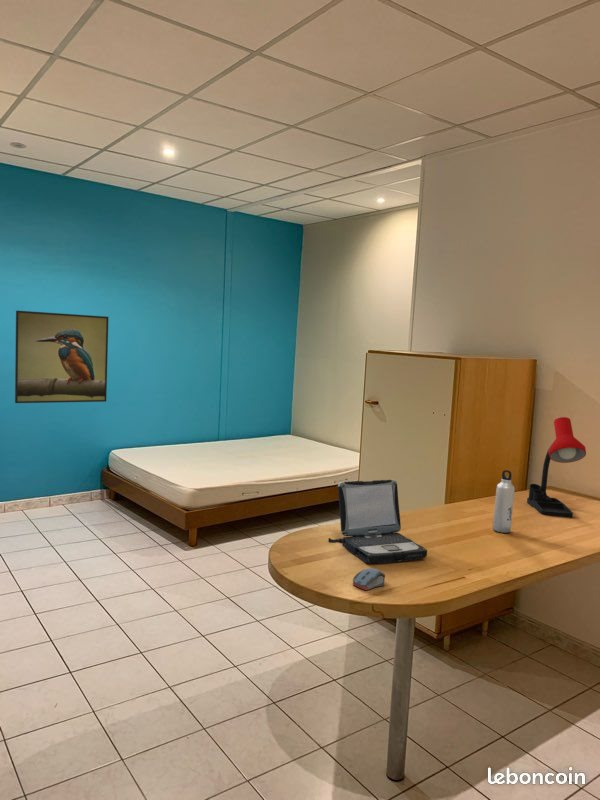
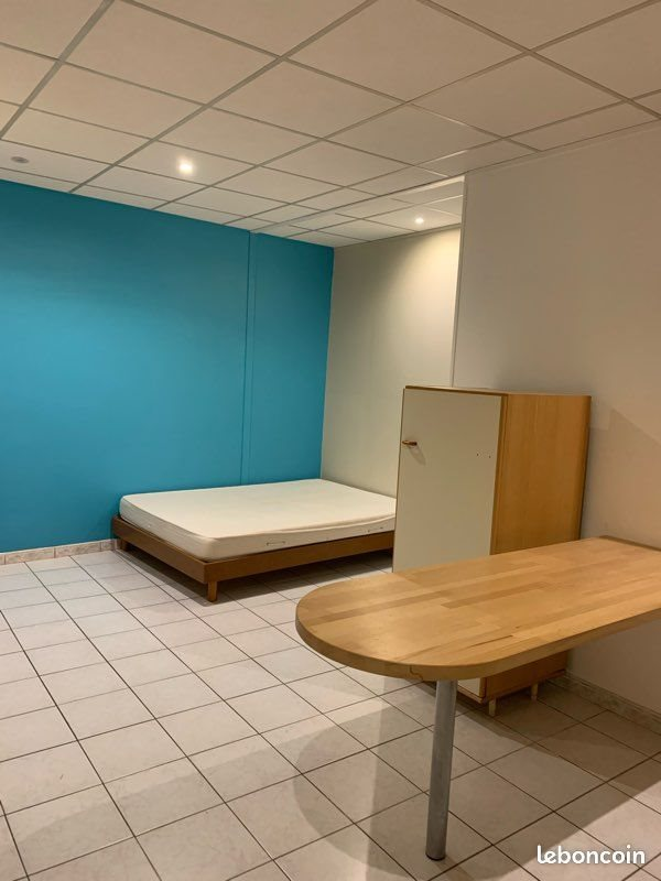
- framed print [14,310,110,404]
- computer mouse [352,567,386,591]
- water bottle [492,469,516,534]
- desk lamp [526,416,587,518]
- laptop [328,479,428,565]
